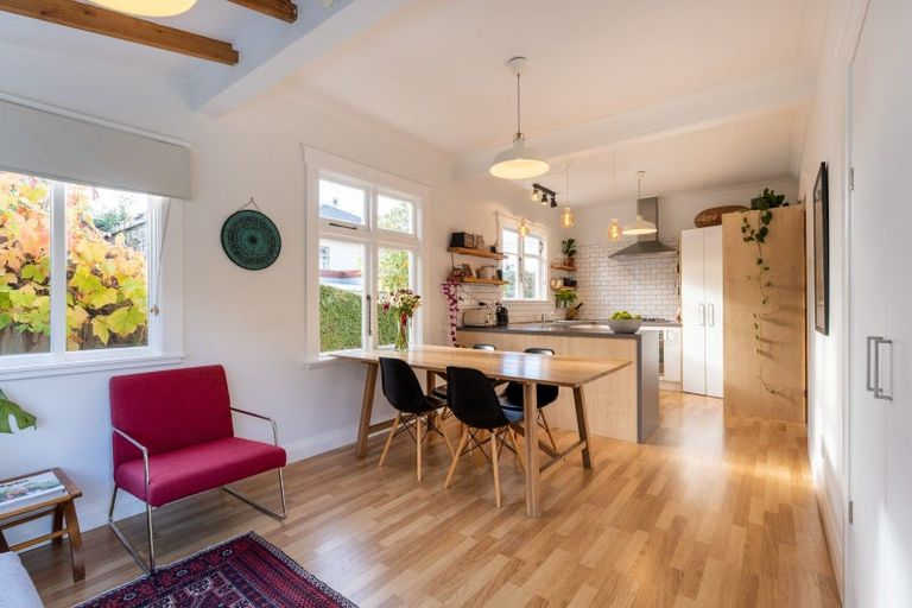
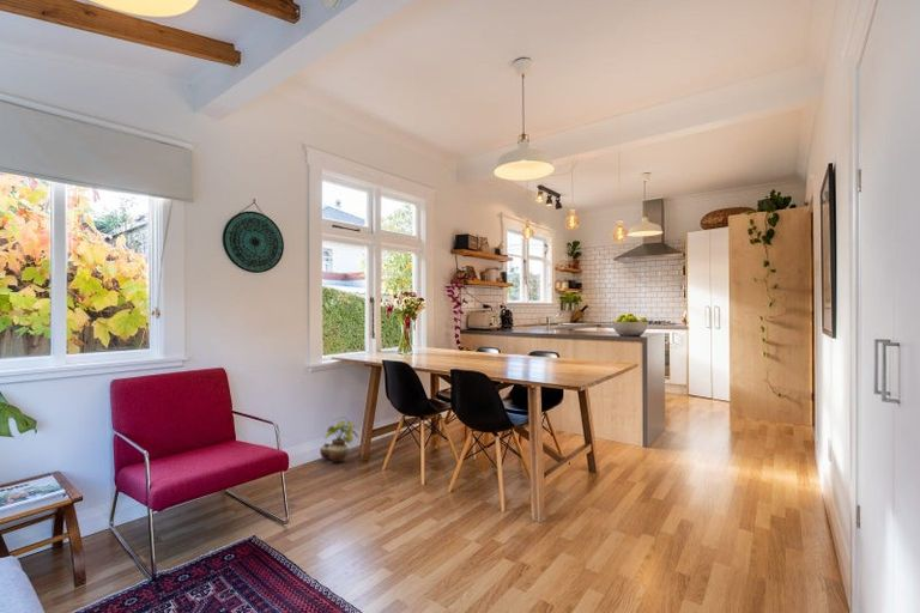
+ potted plant [319,415,361,465]
